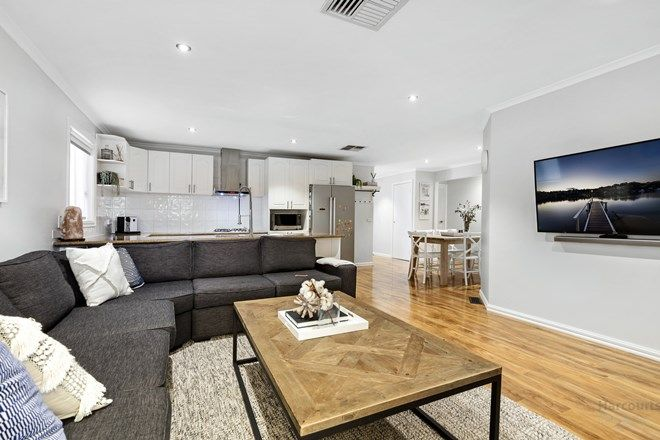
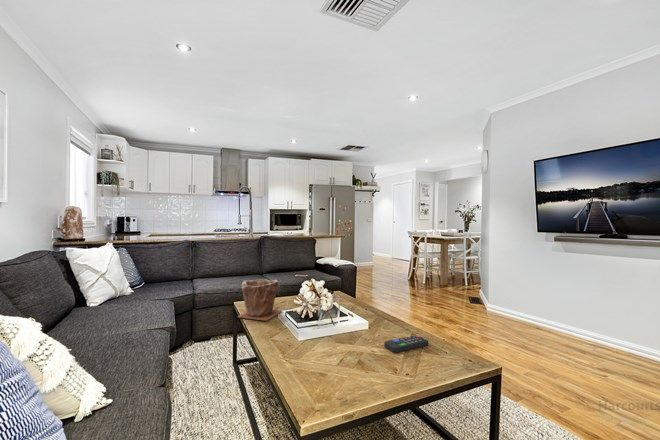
+ plant pot [237,278,282,322]
+ remote control [383,334,429,354]
